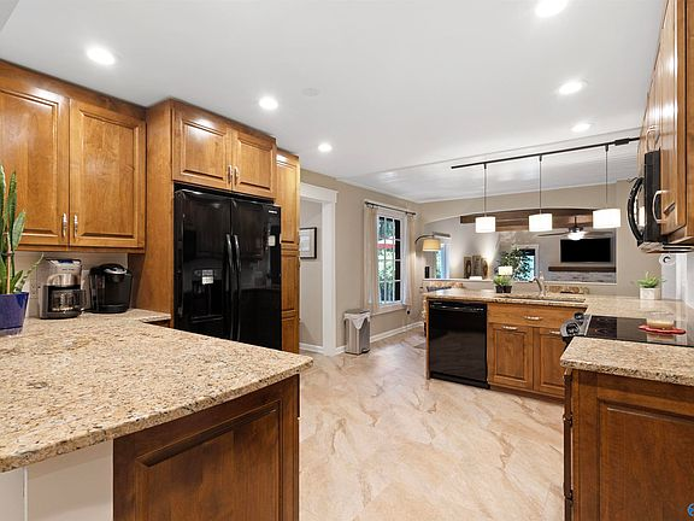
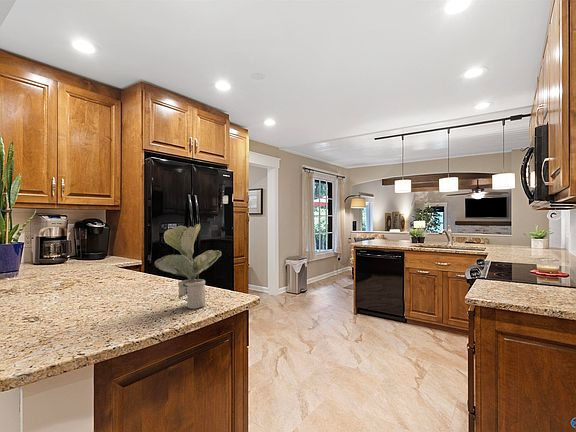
+ potted plant [154,223,223,310]
